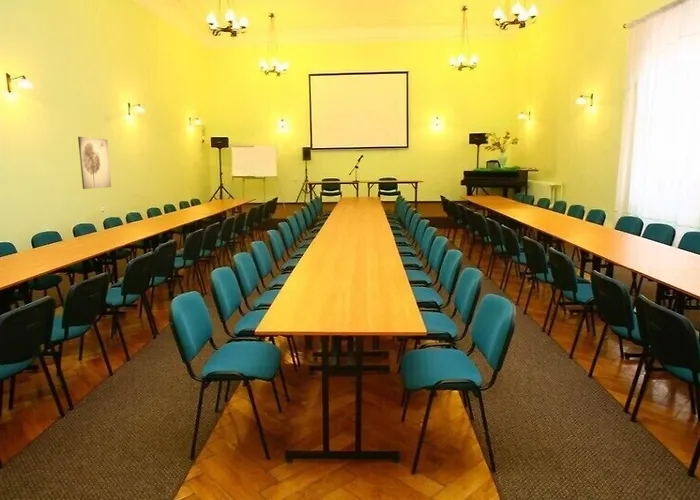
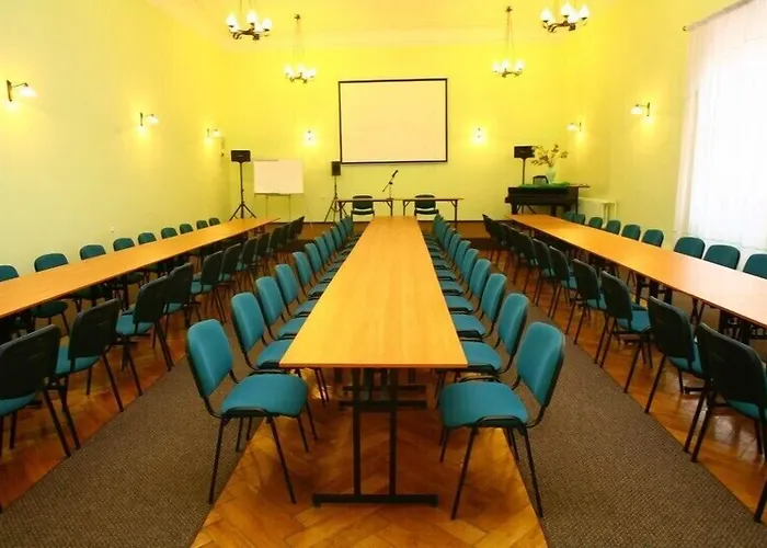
- wall art [77,136,112,190]
